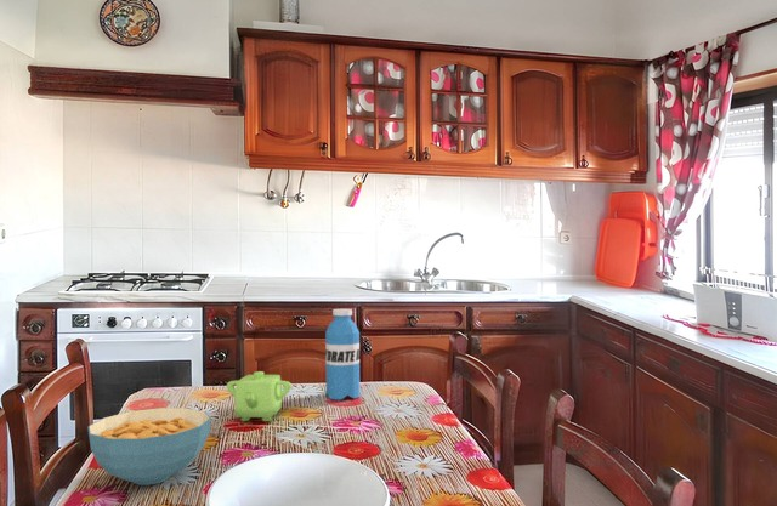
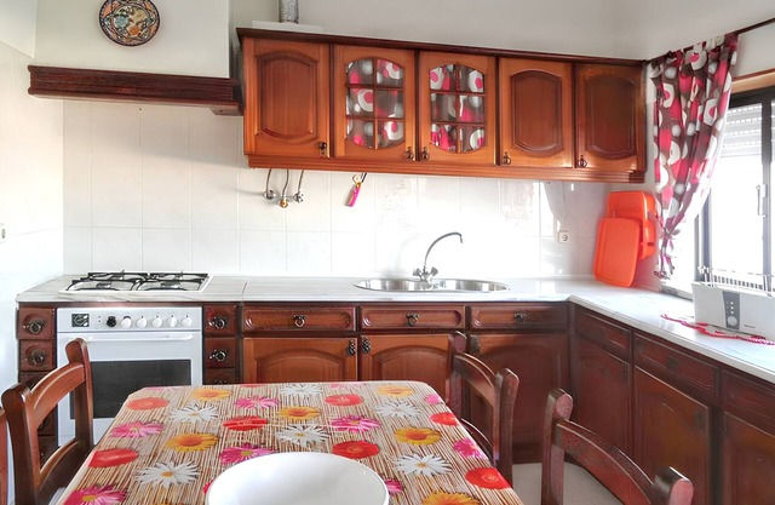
- teapot [226,370,293,422]
- water bottle [324,308,361,400]
- cereal bowl [87,406,212,487]
